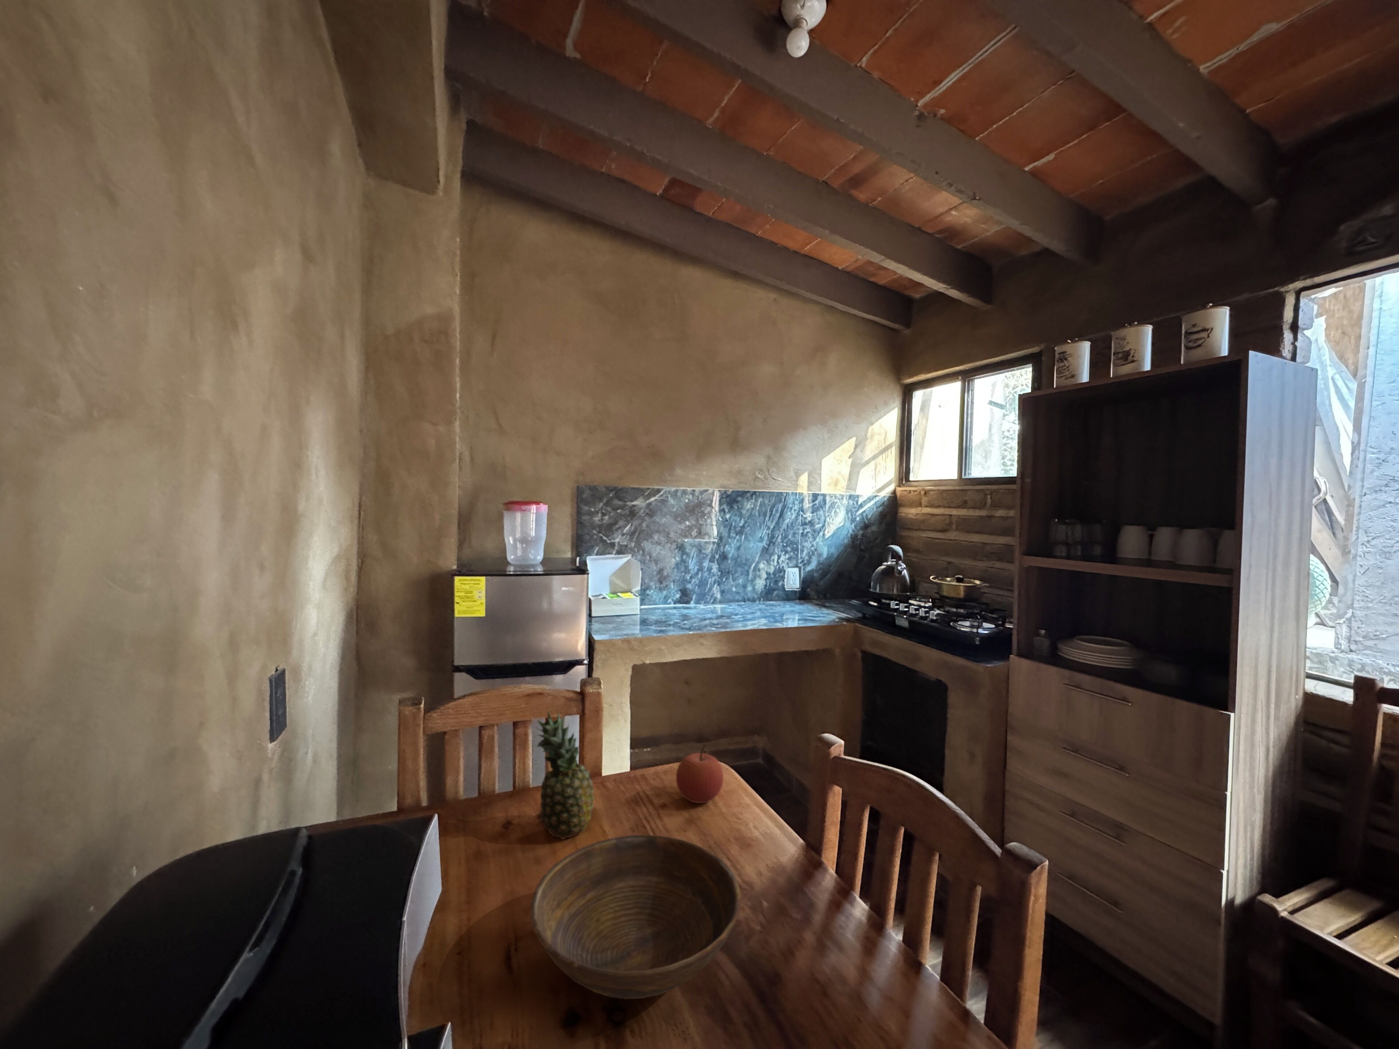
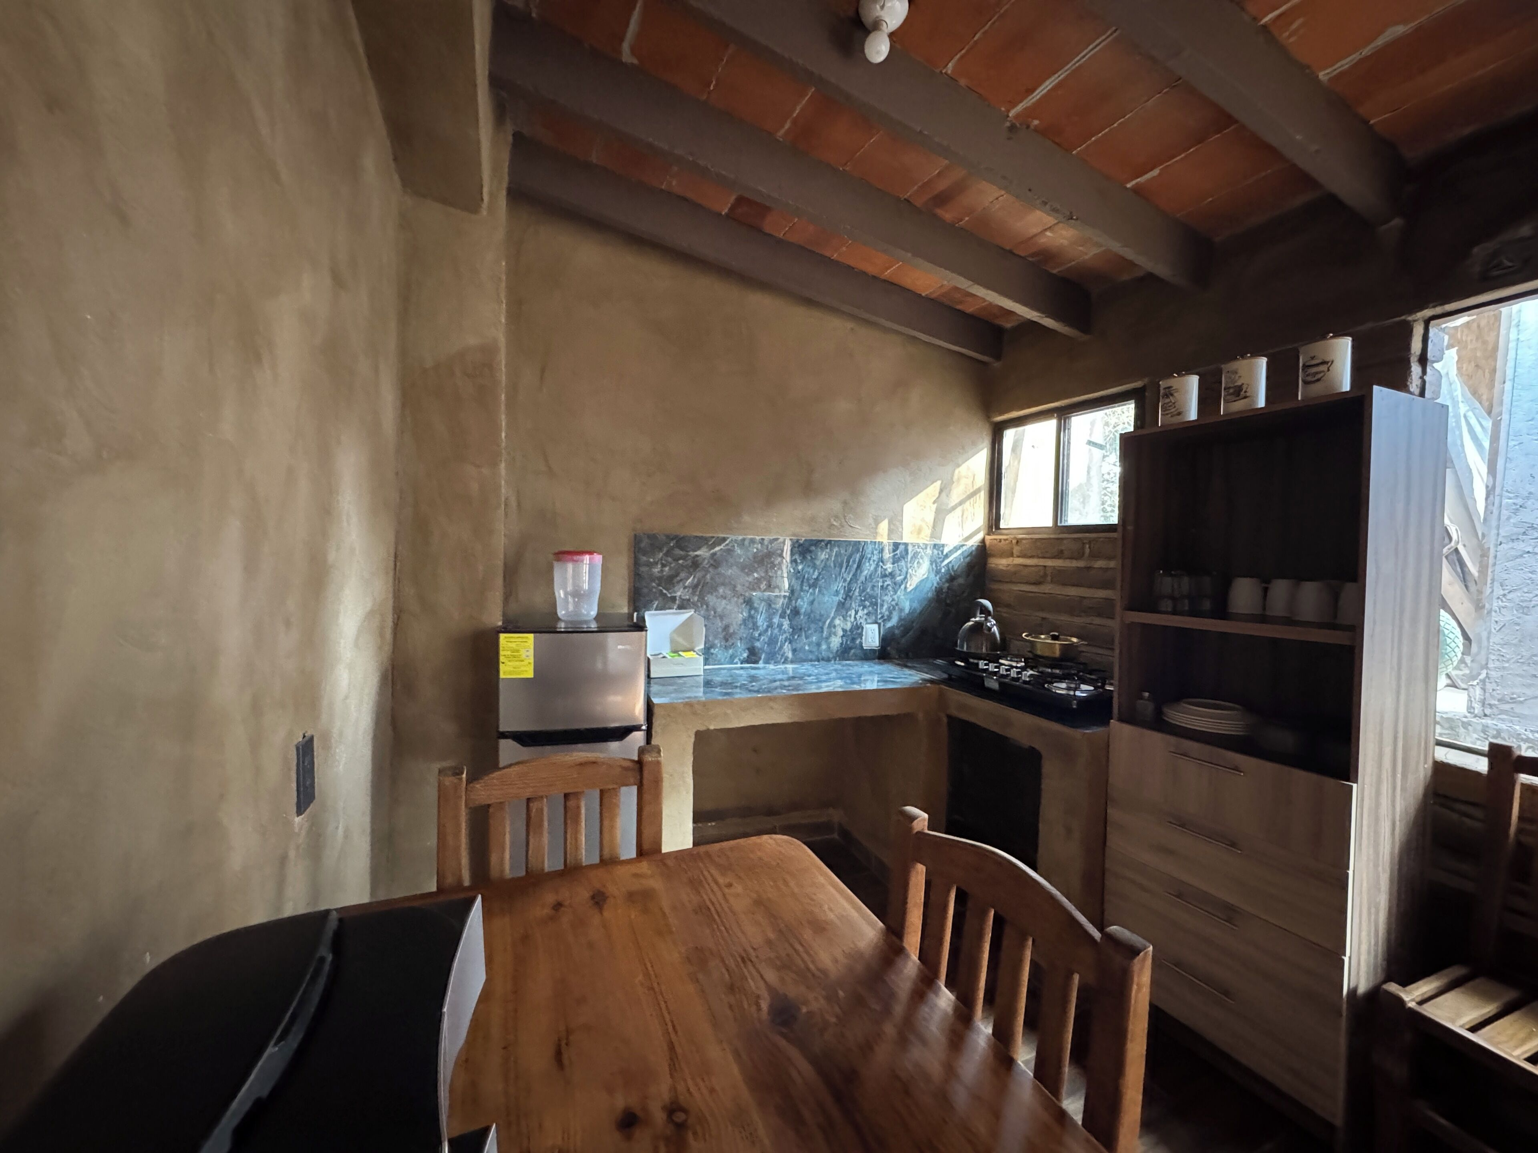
- apple [676,744,724,803]
- fruit [536,711,595,840]
- bowl [530,834,741,999]
